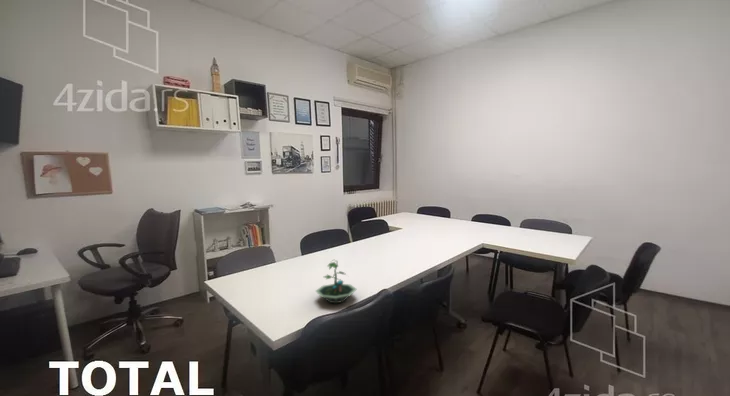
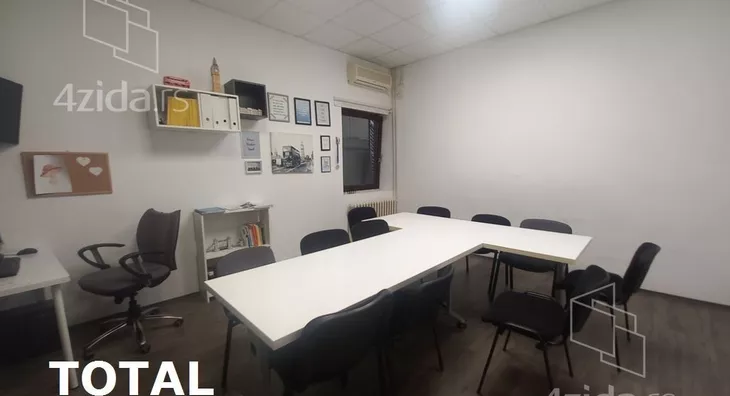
- terrarium [315,259,357,304]
